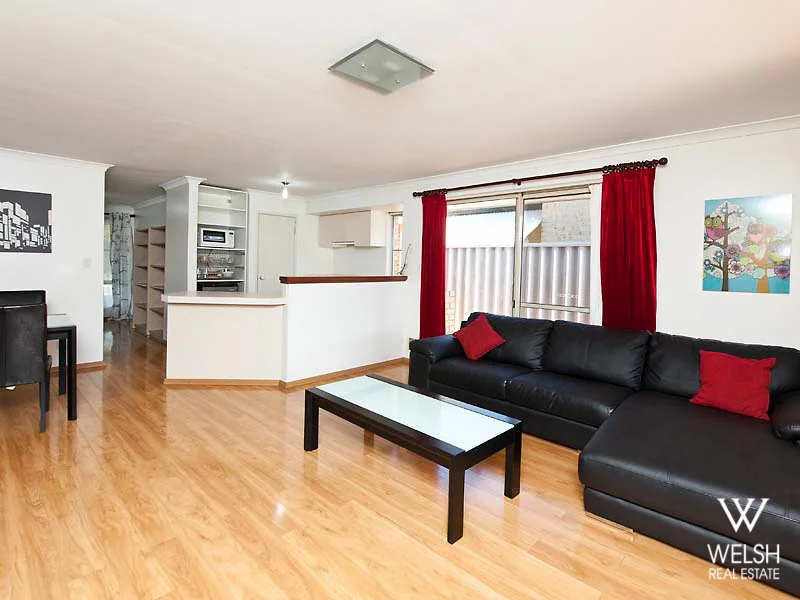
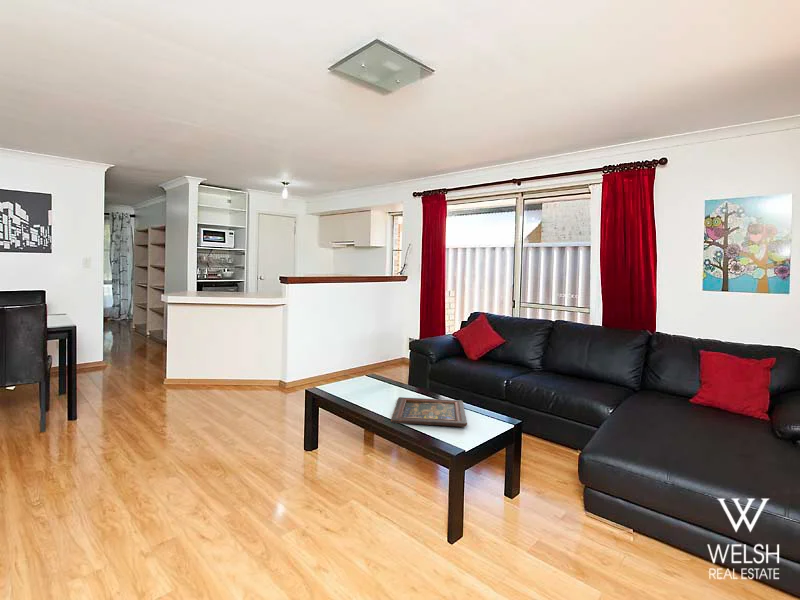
+ religious icon [390,396,468,428]
